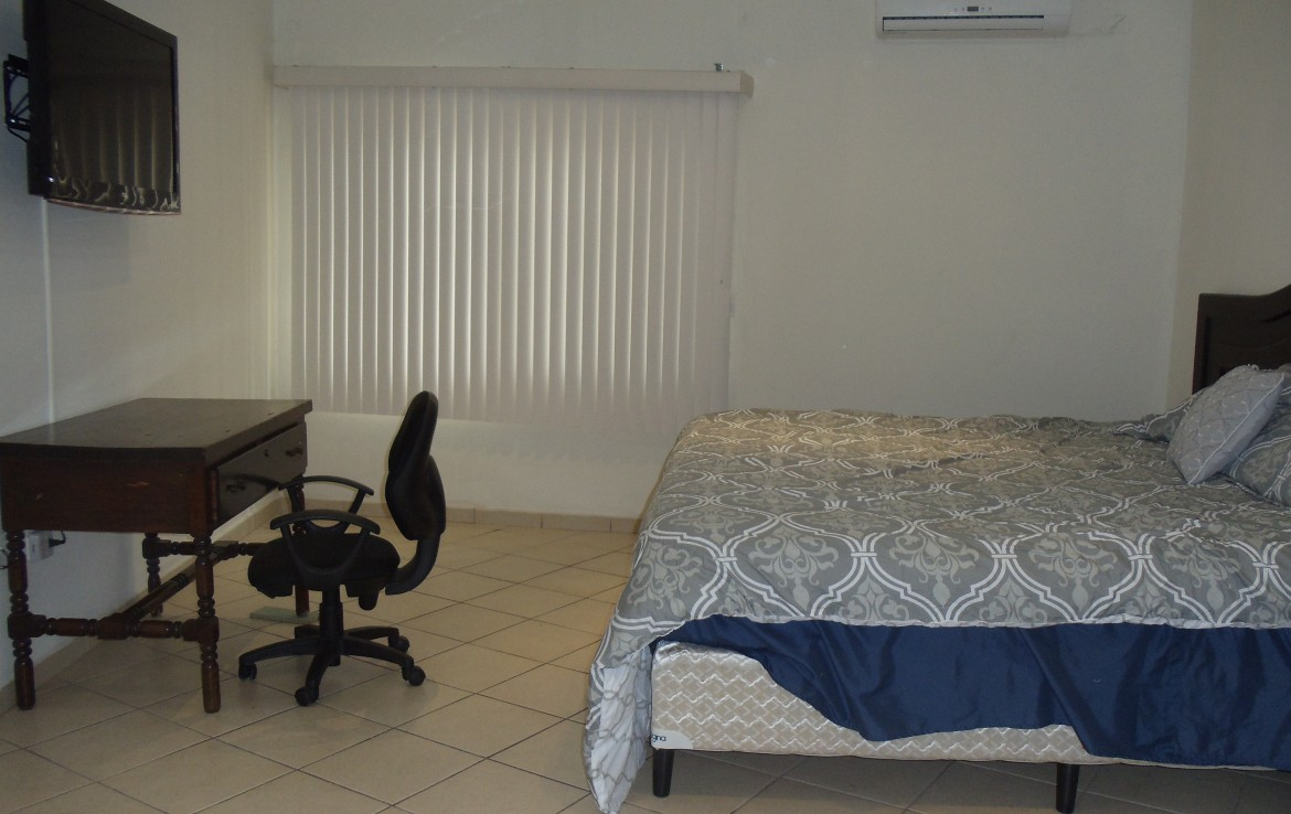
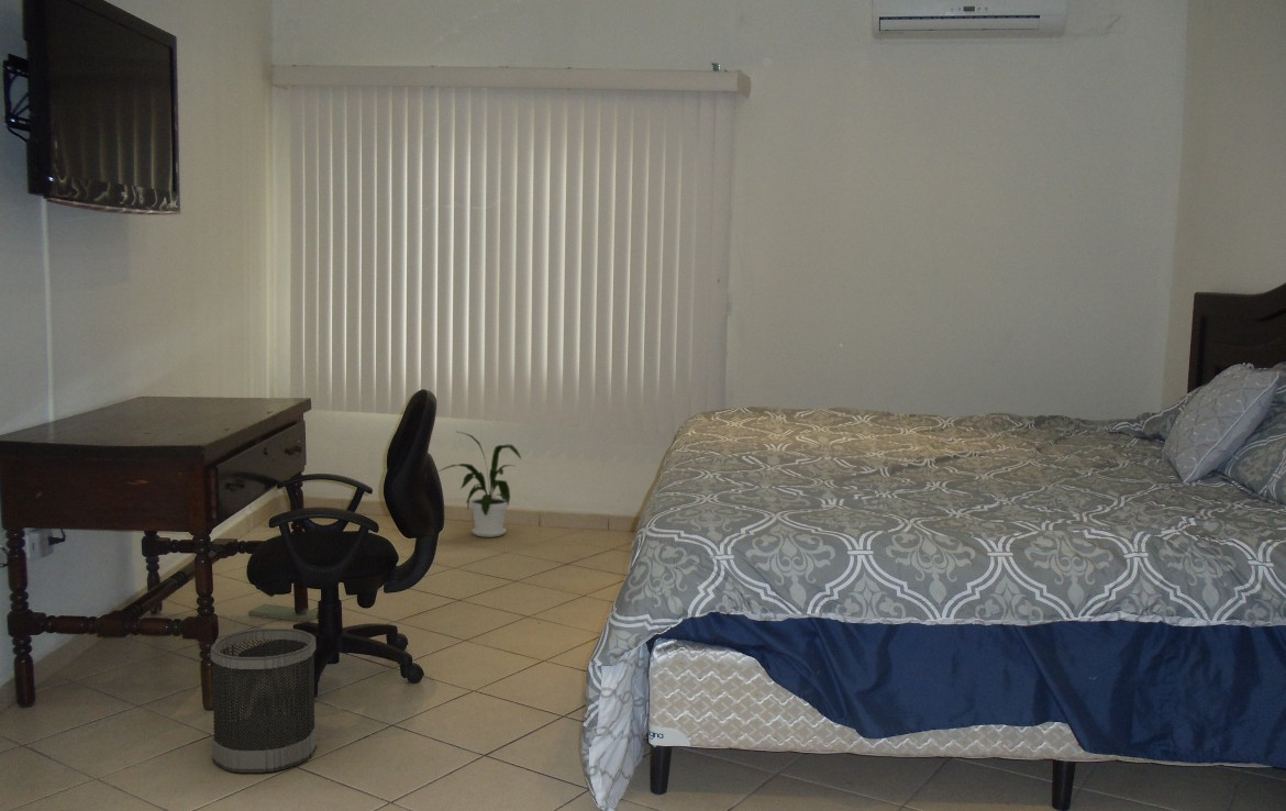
+ house plant [437,431,522,538]
+ wastebasket [210,627,318,774]
